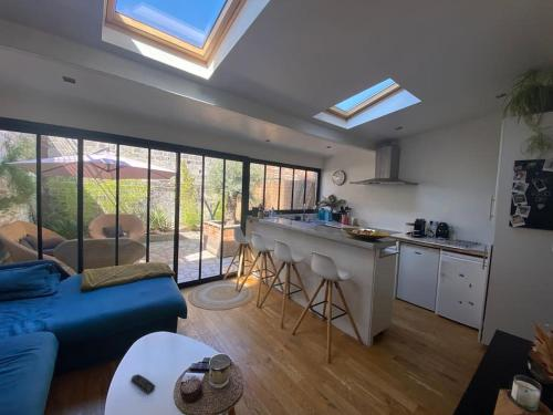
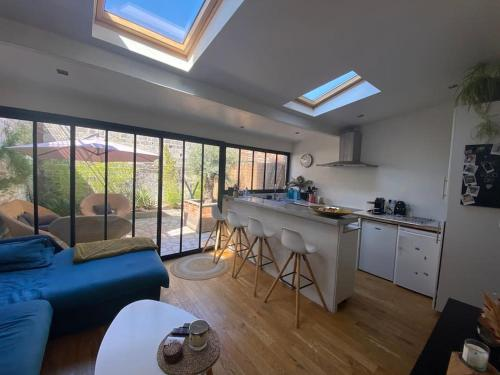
- remote control [131,373,156,394]
